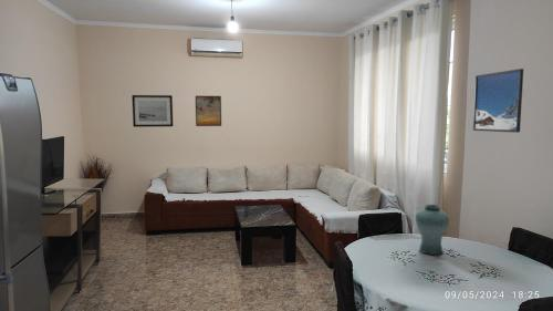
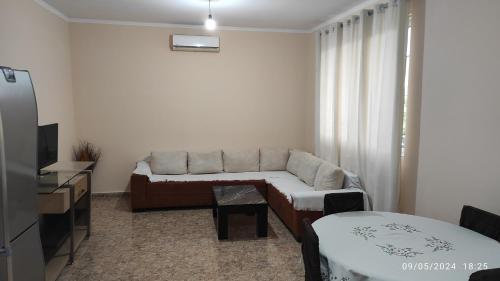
- vase [415,204,450,256]
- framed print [195,95,222,127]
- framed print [472,68,524,134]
- wall art [131,94,174,128]
